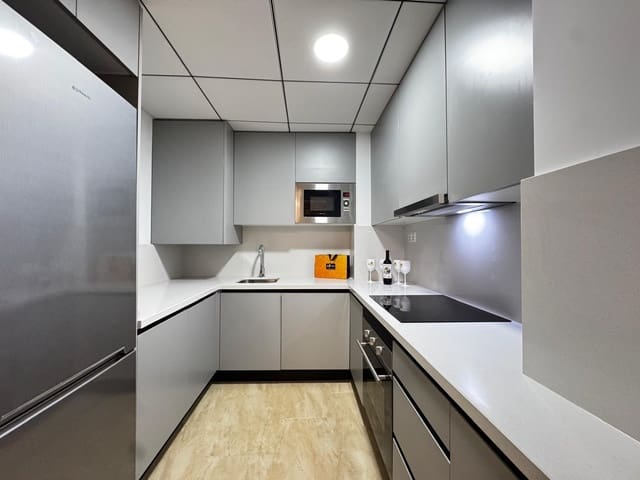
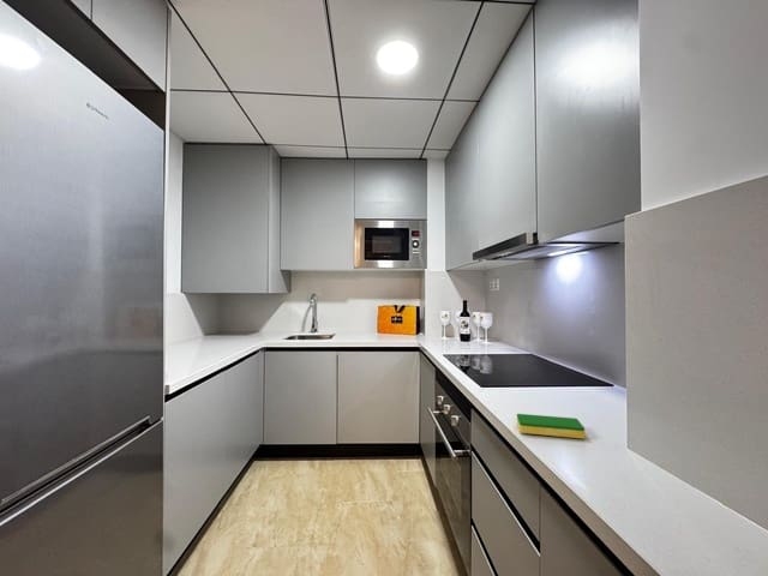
+ dish sponge [516,413,586,439]
